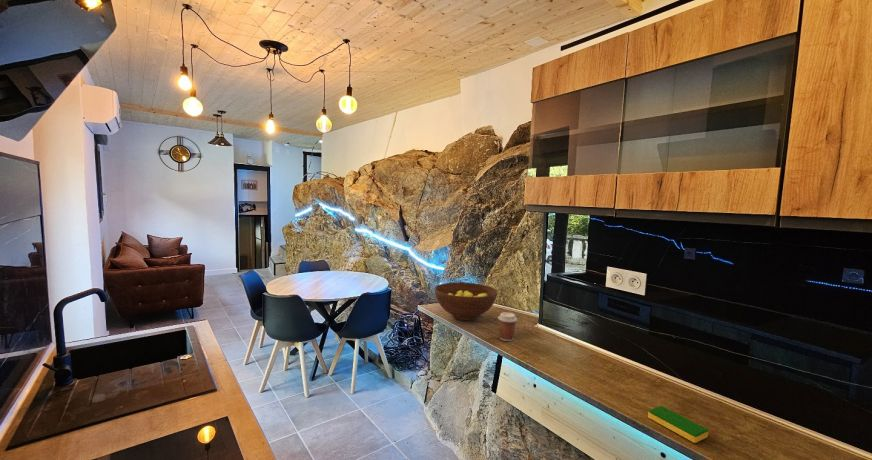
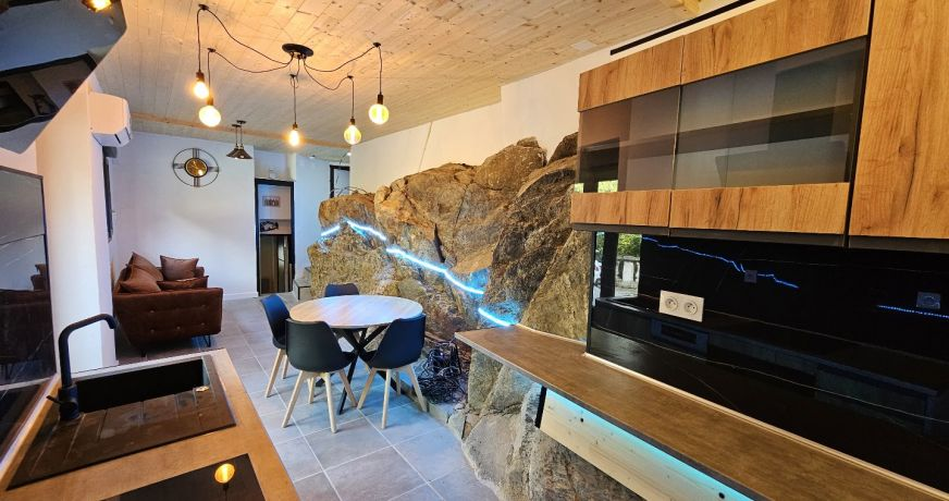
- coffee cup [497,311,518,342]
- dish sponge [647,405,709,444]
- fruit bowl [434,281,498,321]
